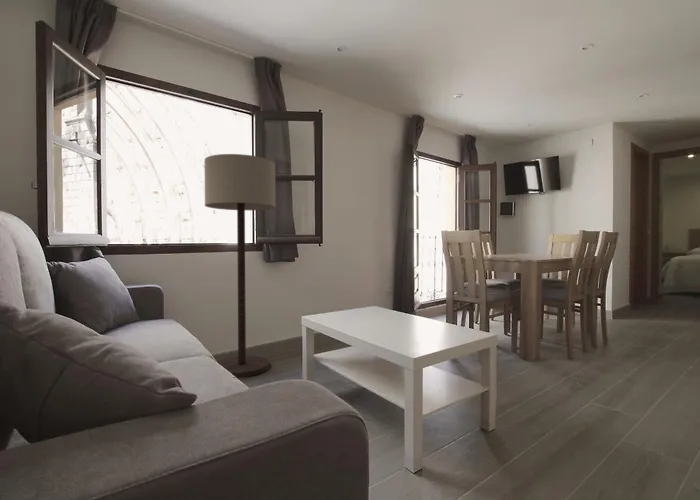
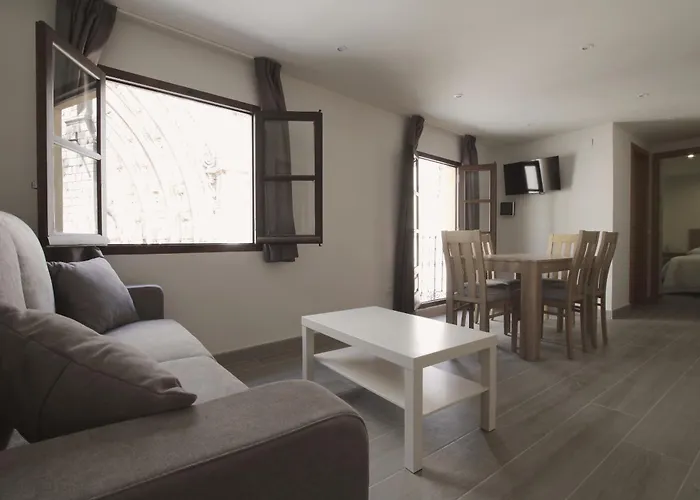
- floor lamp [203,153,277,378]
